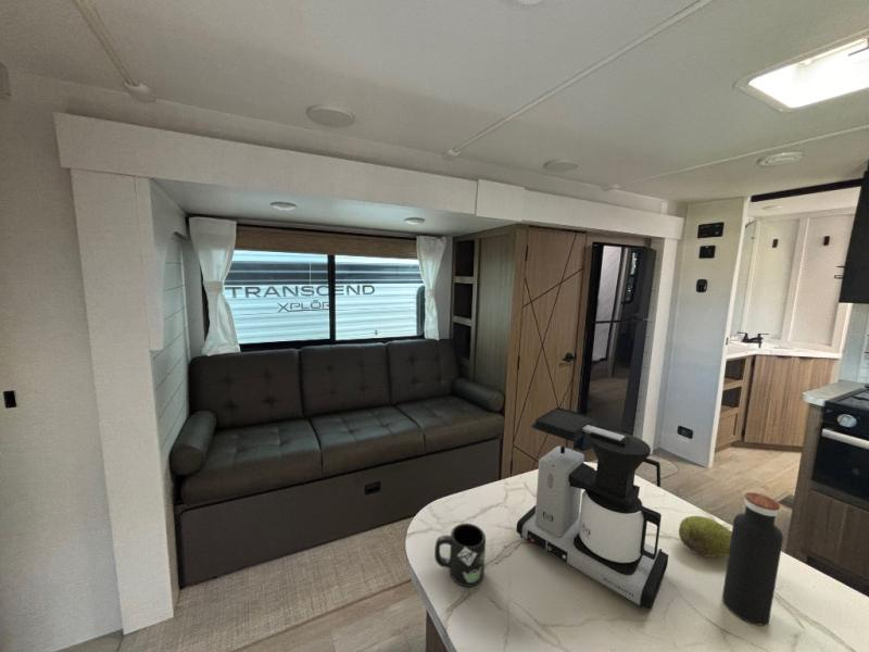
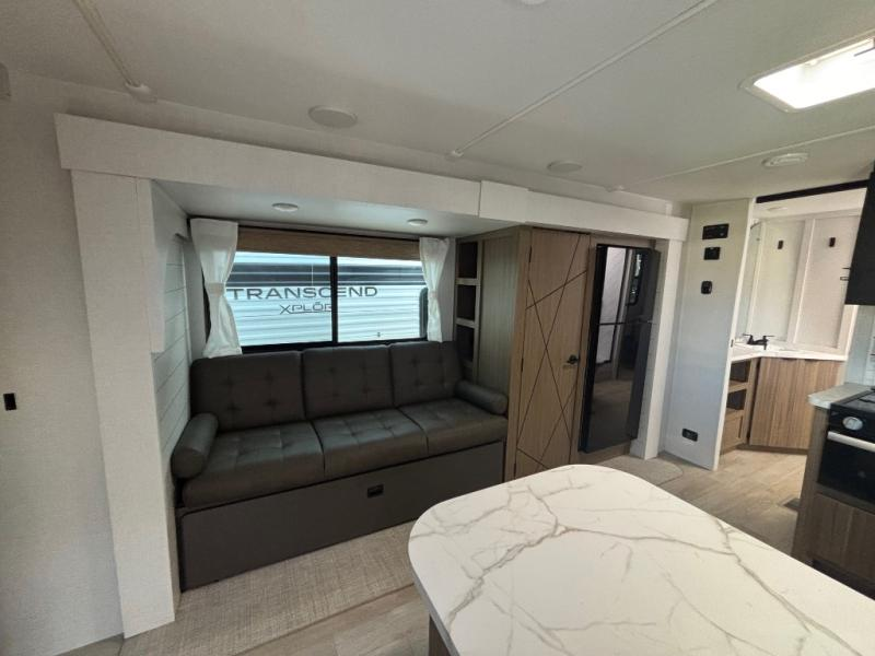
- mug [433,523,487,588]
- fruit [678,515,732,559]
- coffee maker [515,406,669,612]
- water bottle [721,491,784,626]
